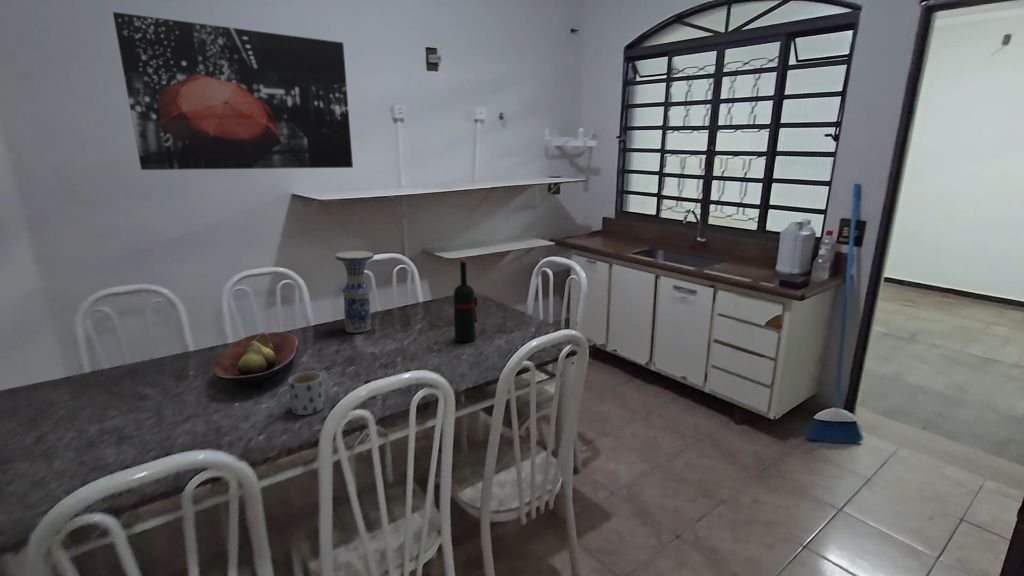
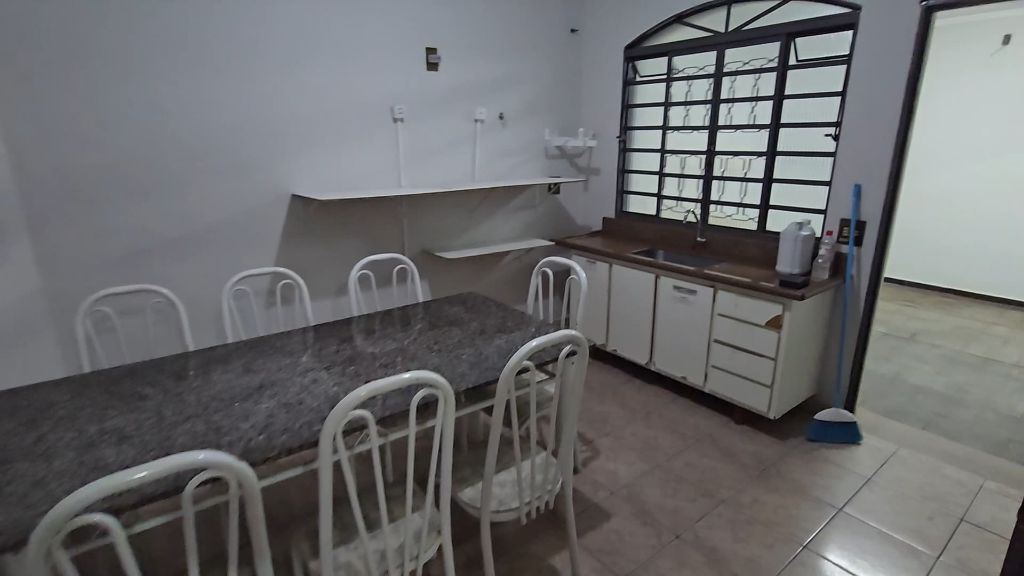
- mug [276,370,326,416]
- wine bottle [453,257,479,343]
- vase [334,250,375,334]
- wall art [112,11,354,171]
- fruit bowl [211,331,300,388]
